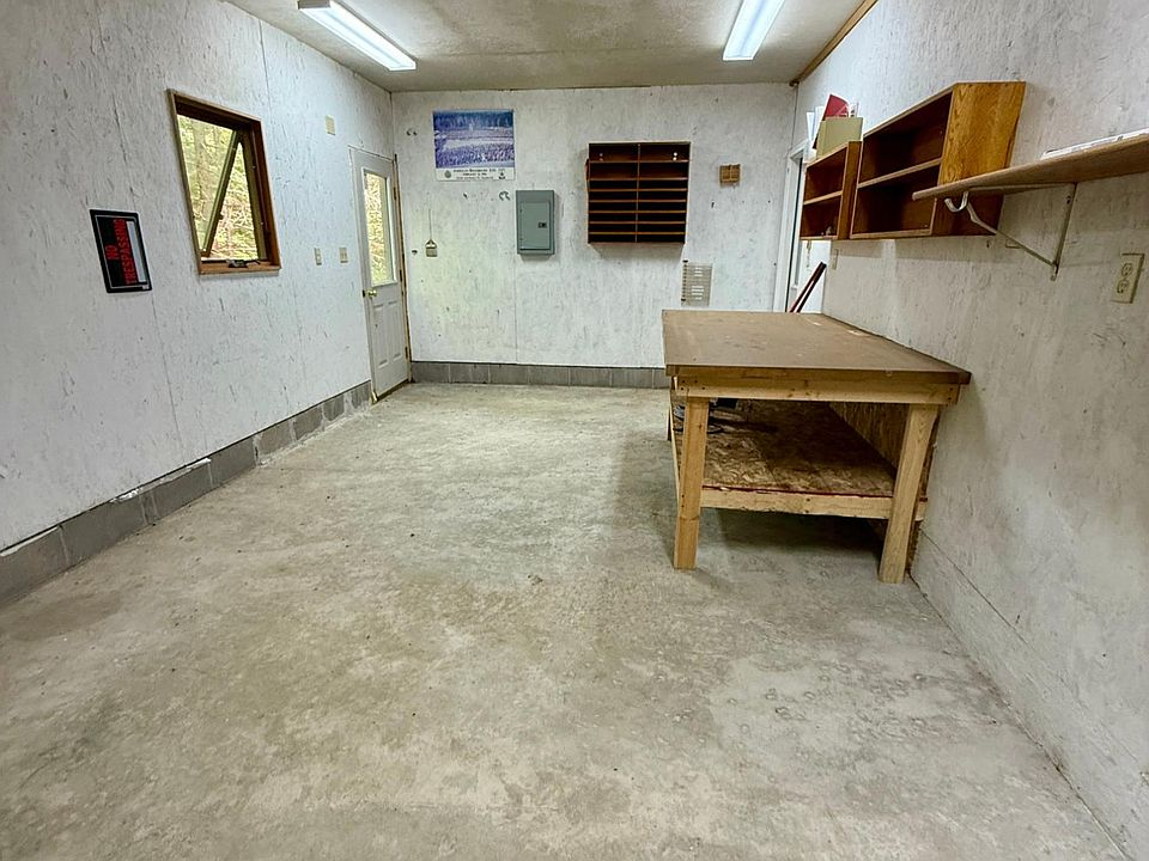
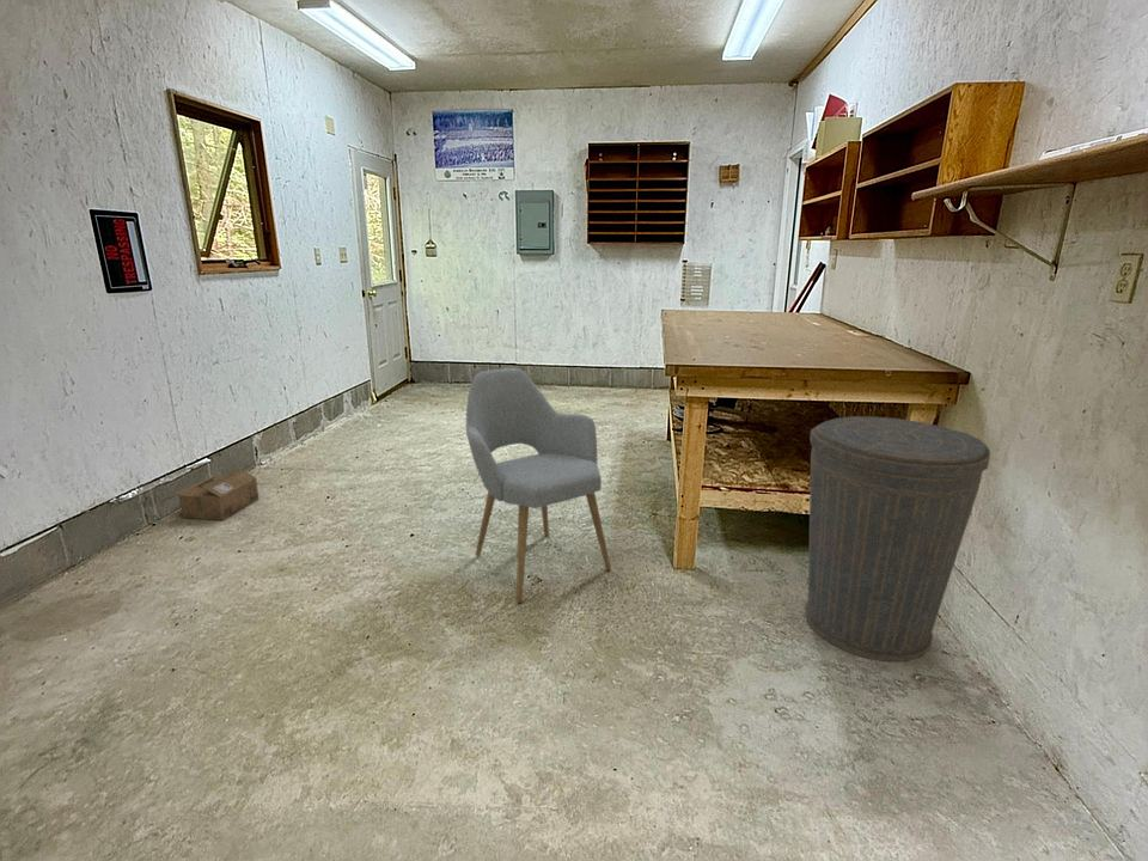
+ trash can [804,415,991,662]
+ cardboard box [161,468,259,521]
+ chair [465,367,612,604]
